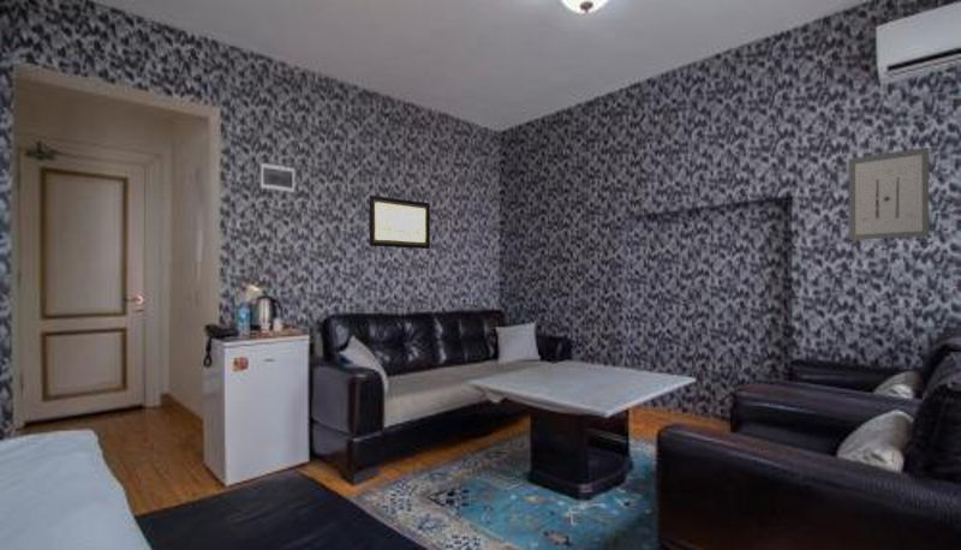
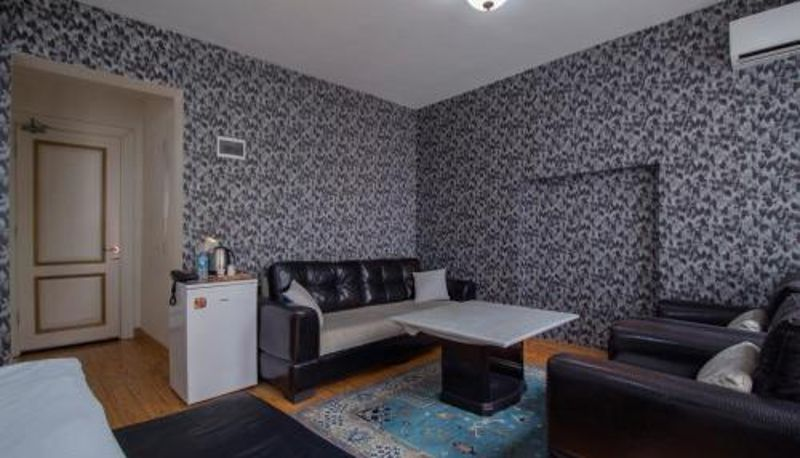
- wall art [848,147,930,241]
- wall art [369,195,431,250]
